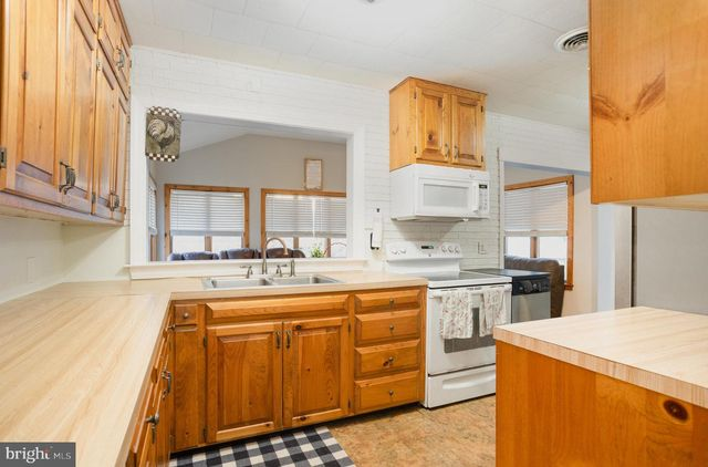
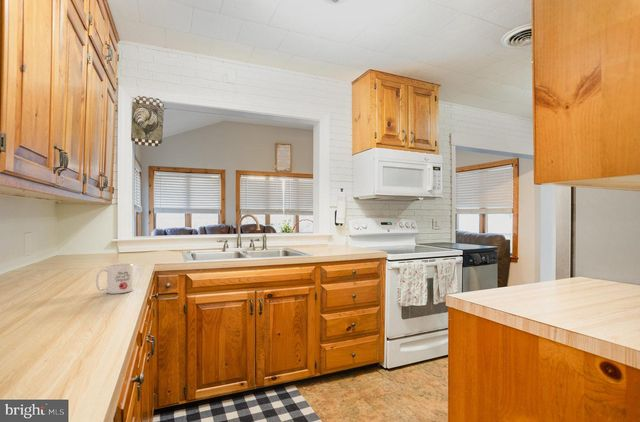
+ mug [95,262,134,295]
